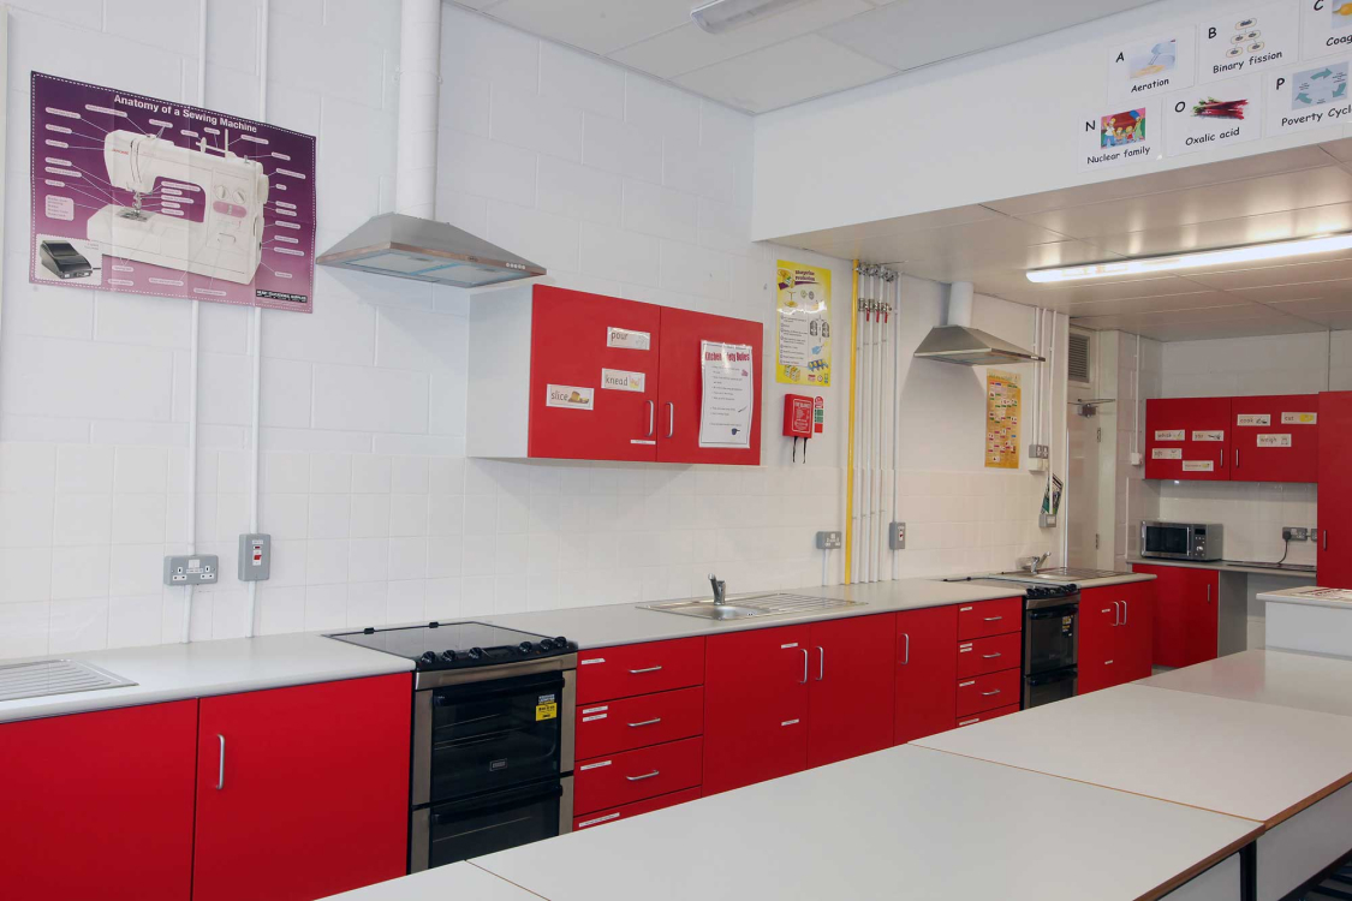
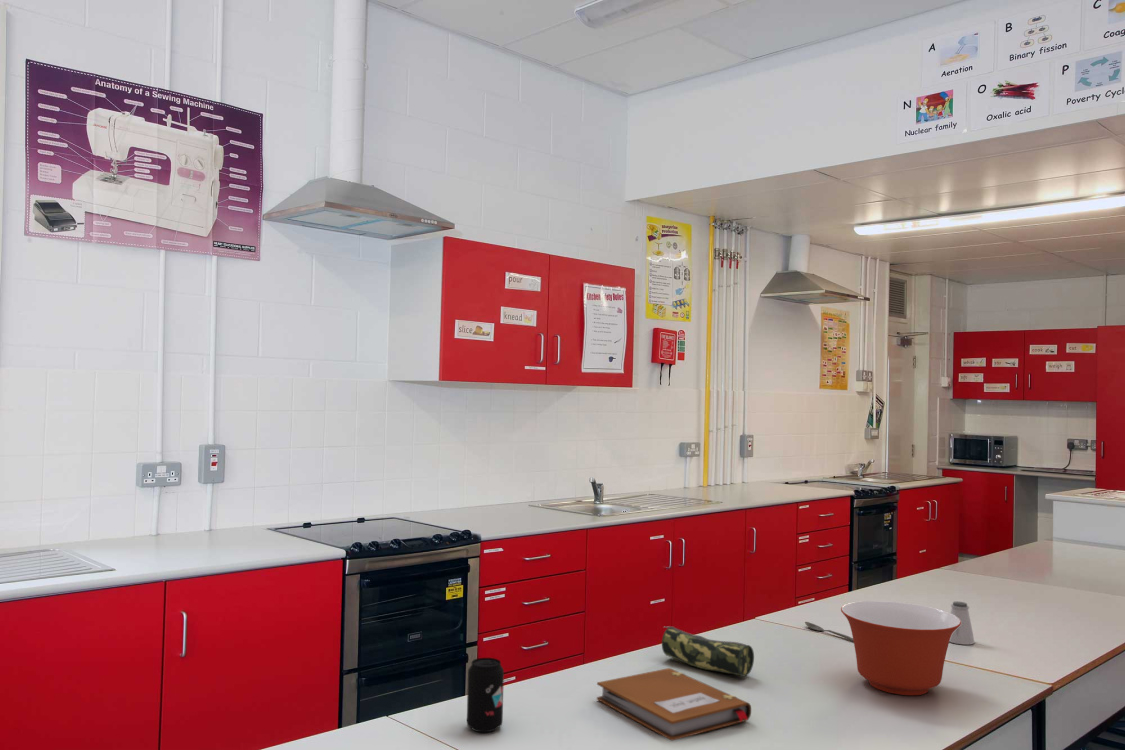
+ beverage can [466,657,505,733]
+ pencil case [661,626,755,678]
+ mixing bowl [840,600,961,696]
+ notebook [596,667,752,742]
+ saltshaker [949,601,976,646]
+ spoon [804,621,854,643]
